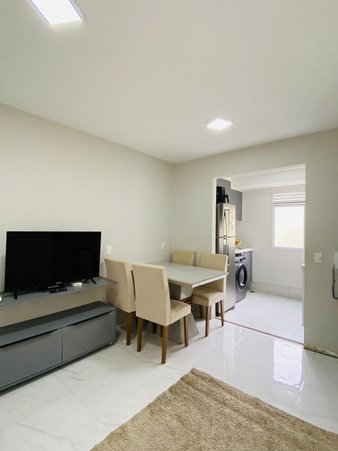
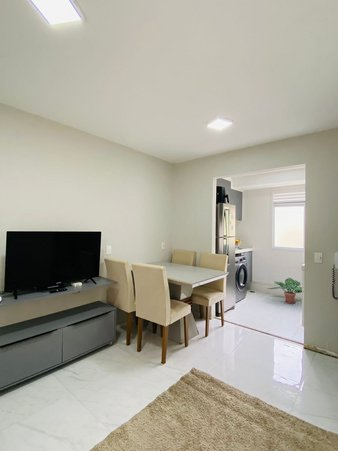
+ potted plant [267,277,303,305]
